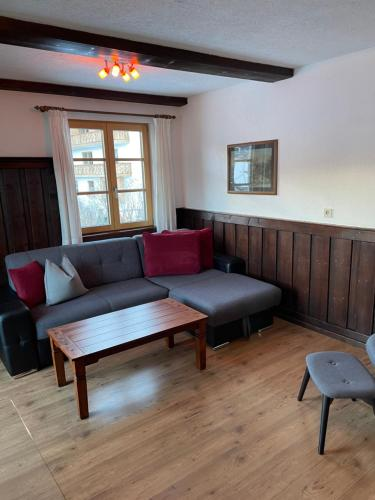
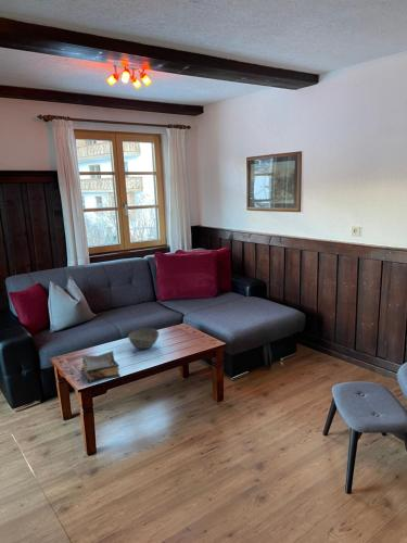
+ book [80,350,122,384]
+ bowl [127,327,160,350]
